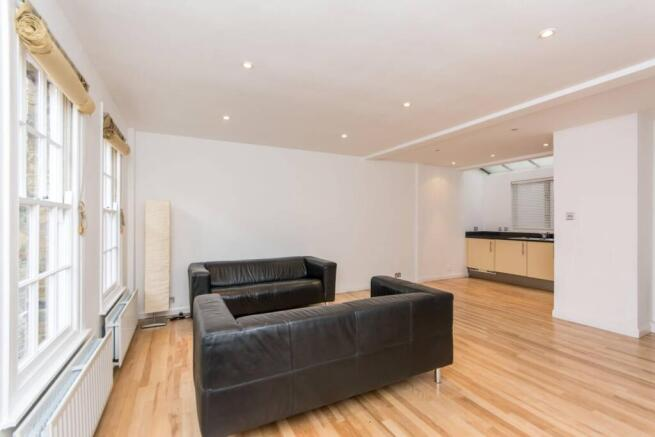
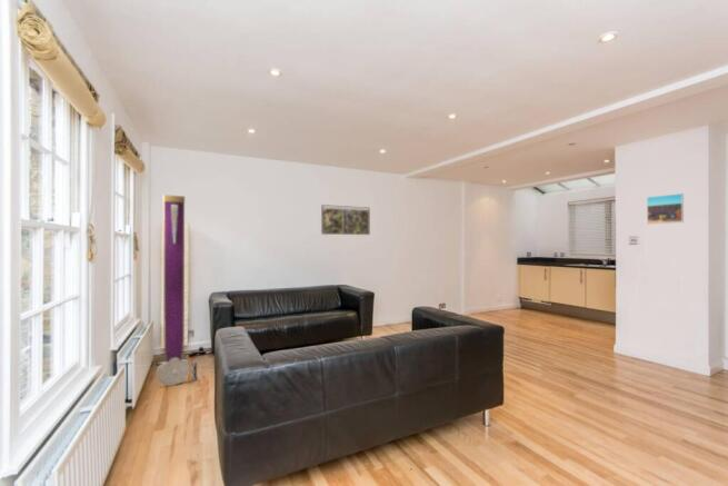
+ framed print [320,204,371,236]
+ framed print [646,192,685,225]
+ floor lamp [156,194,198,387]
